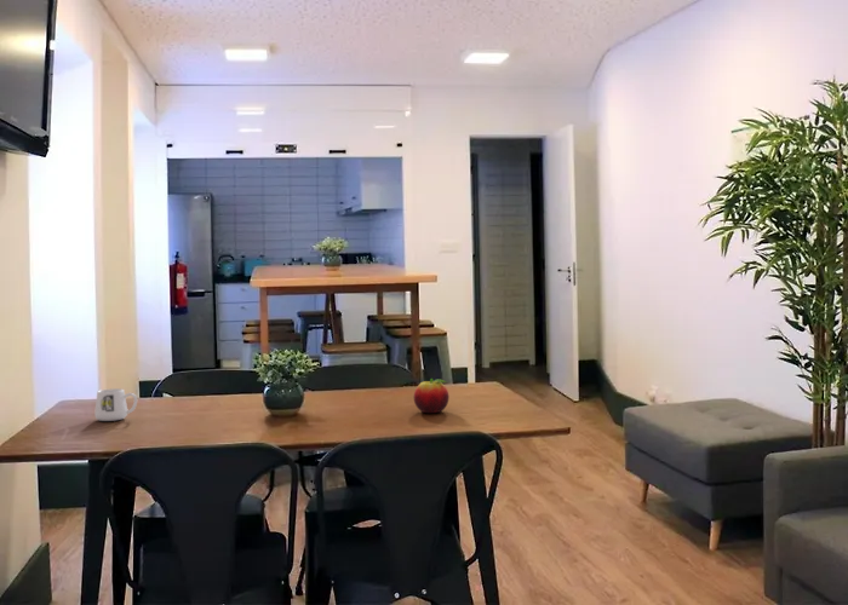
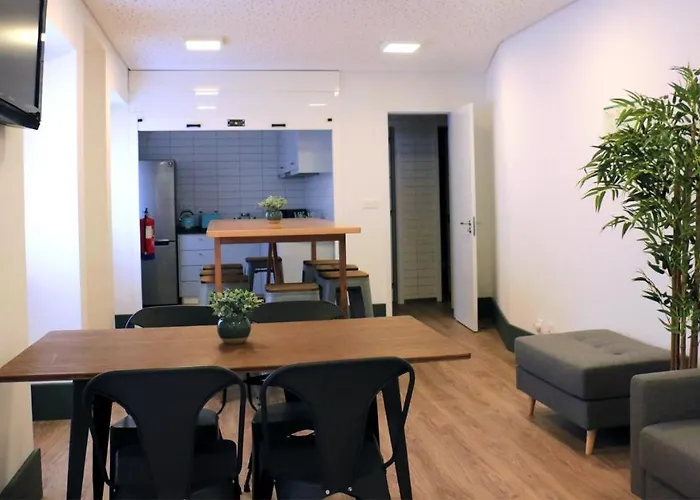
- mug [93,387,138,422]
- fruit [413,378,451,414]
